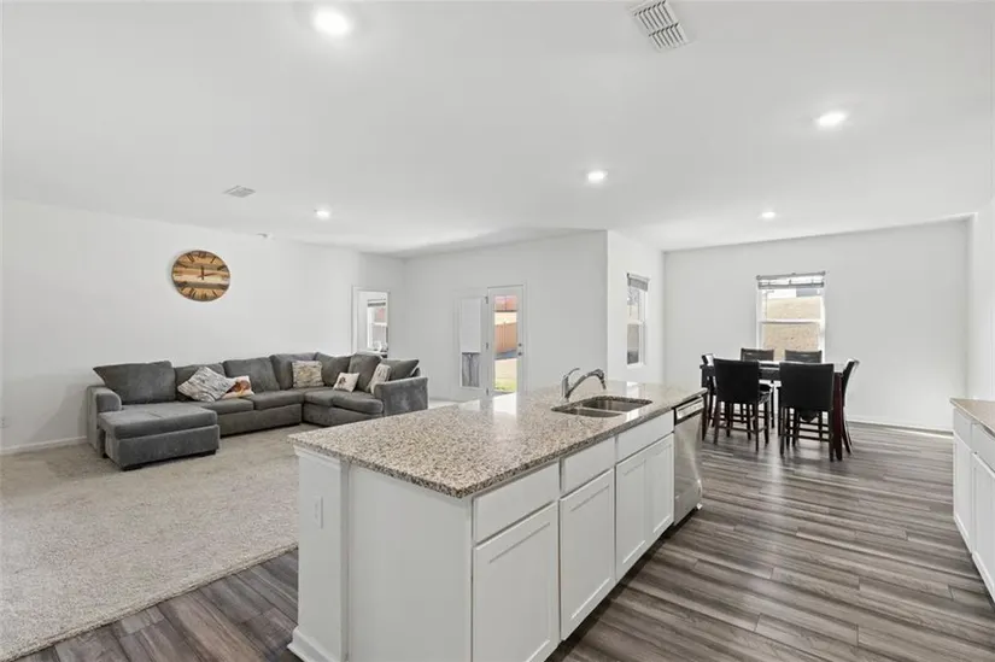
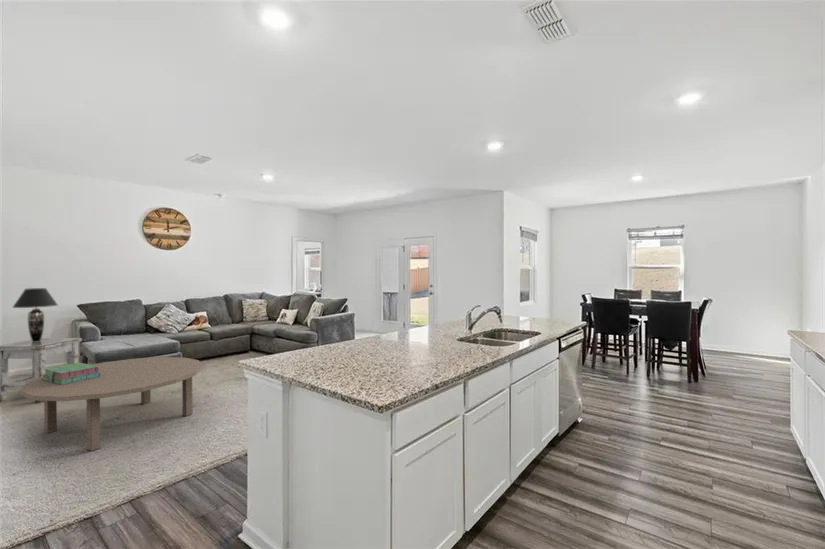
+ stool [0,337,83,404]
+ stack of books [41,362,100,385]
+ table lamp [11,287,59,342]
+ coffee table [19,356,204,452]
